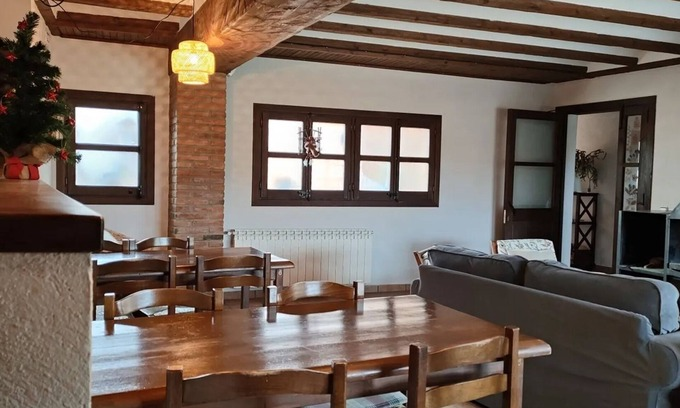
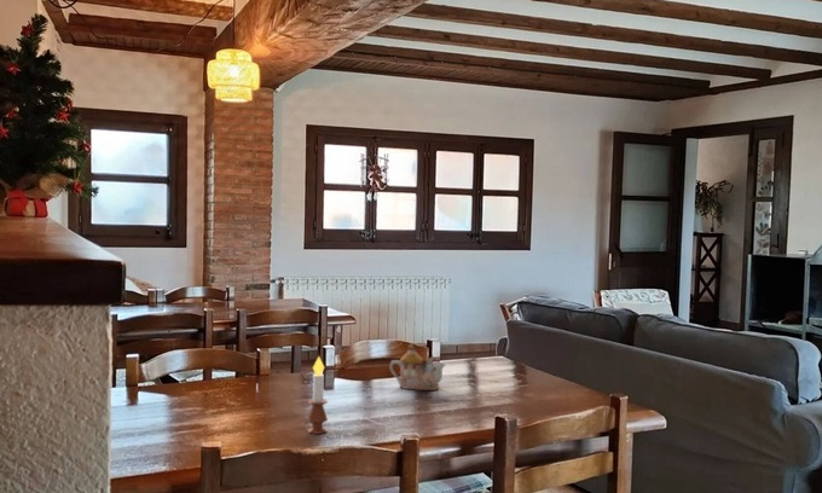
+ candle [306,355,329,435]
+ teapot [389,342,447,392]
